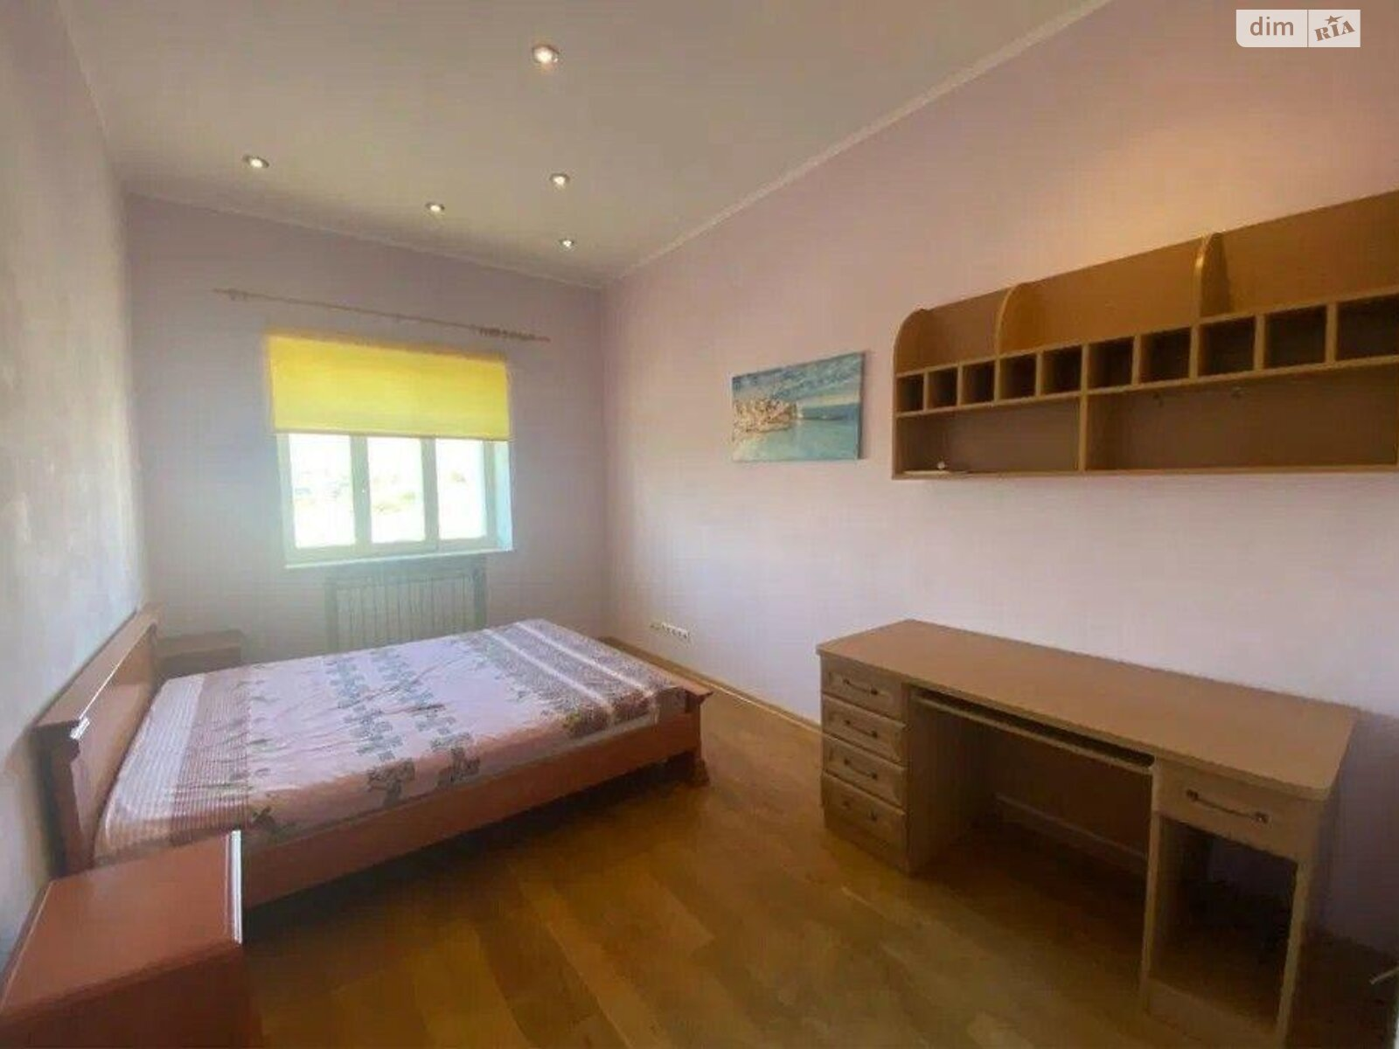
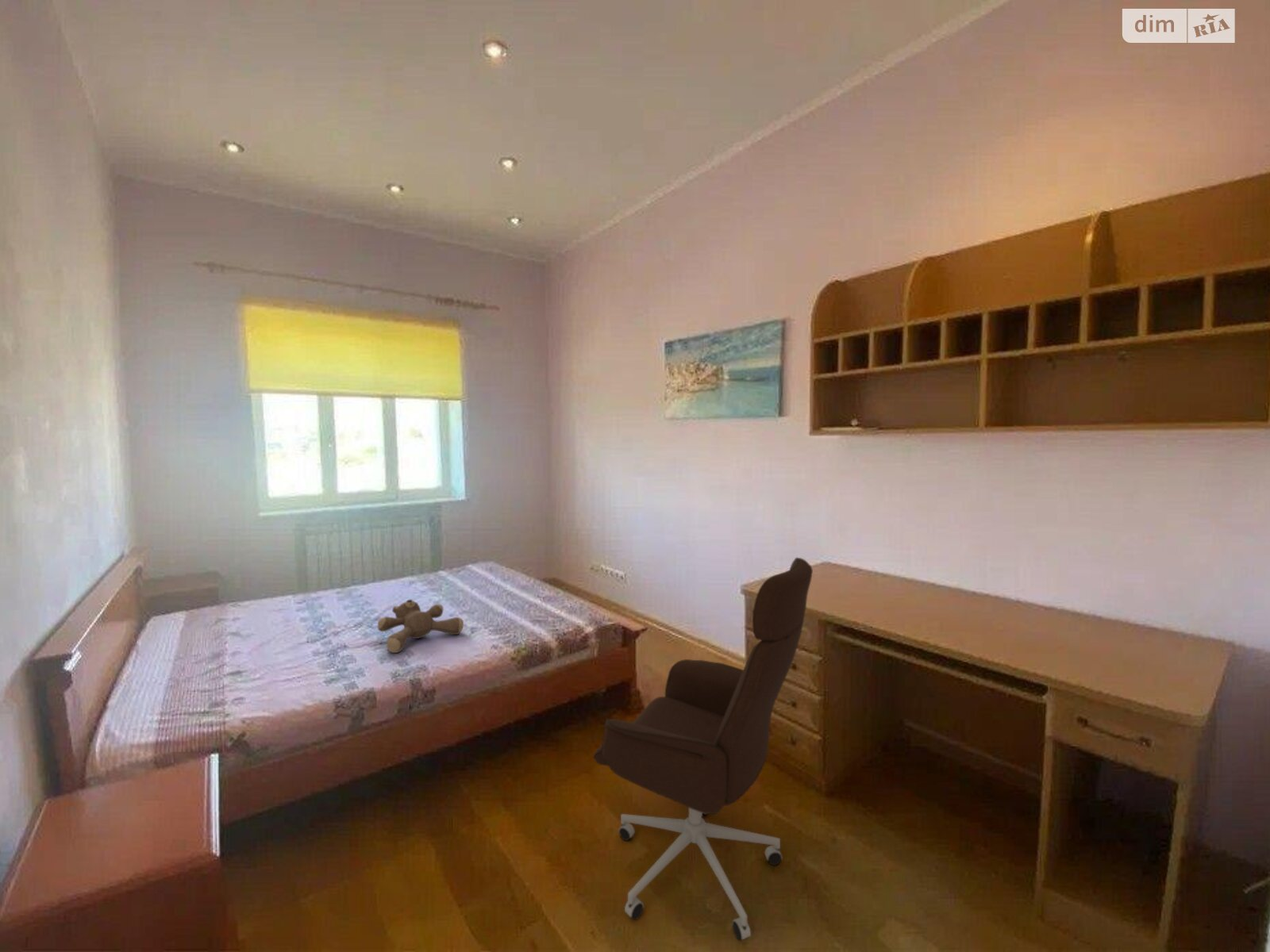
+ stuffed bear [377,599,464,654]
+ office chair [592,557,814,942]
